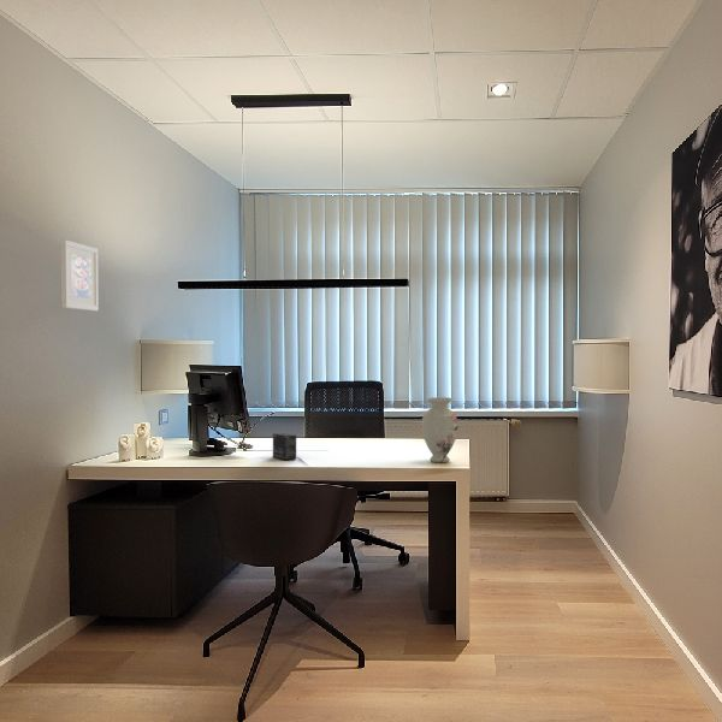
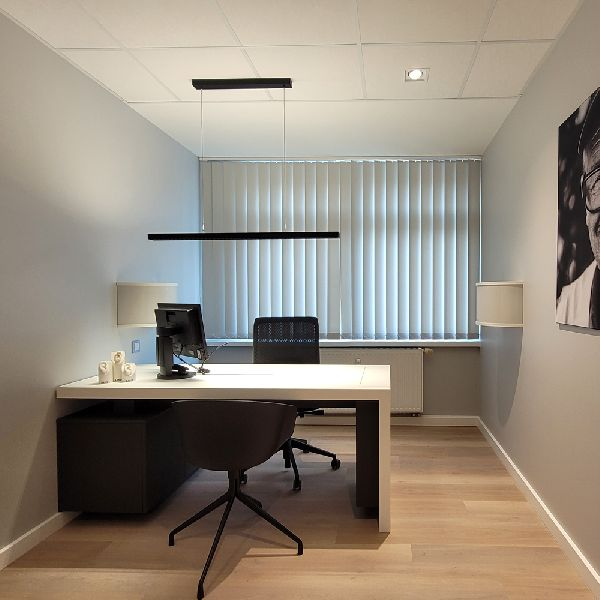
- small box [272,432,297,461]
- vase [420,396,458,463]
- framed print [59,238,100,312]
